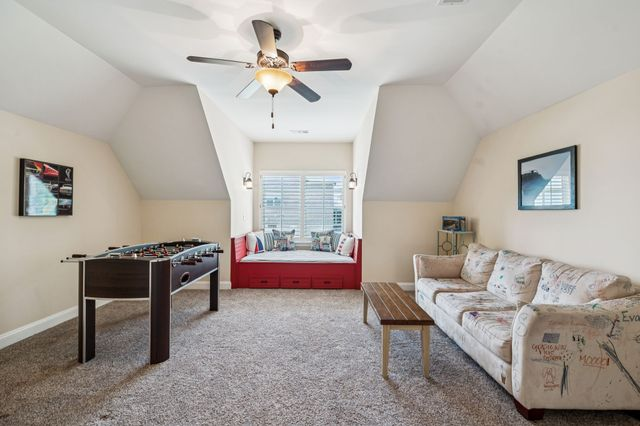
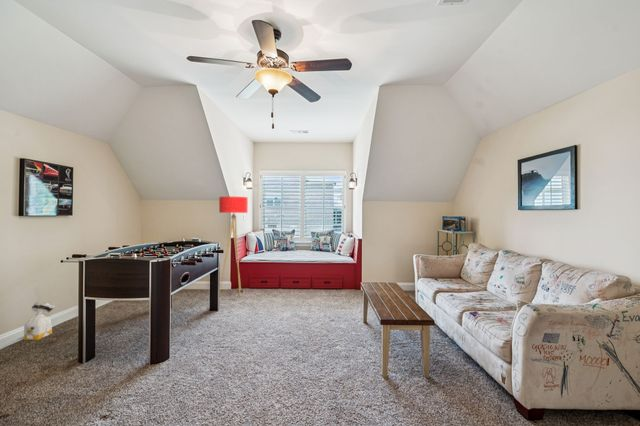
+ floor lamp [218,196,249,297]
+ bag [21,301,56,341]
